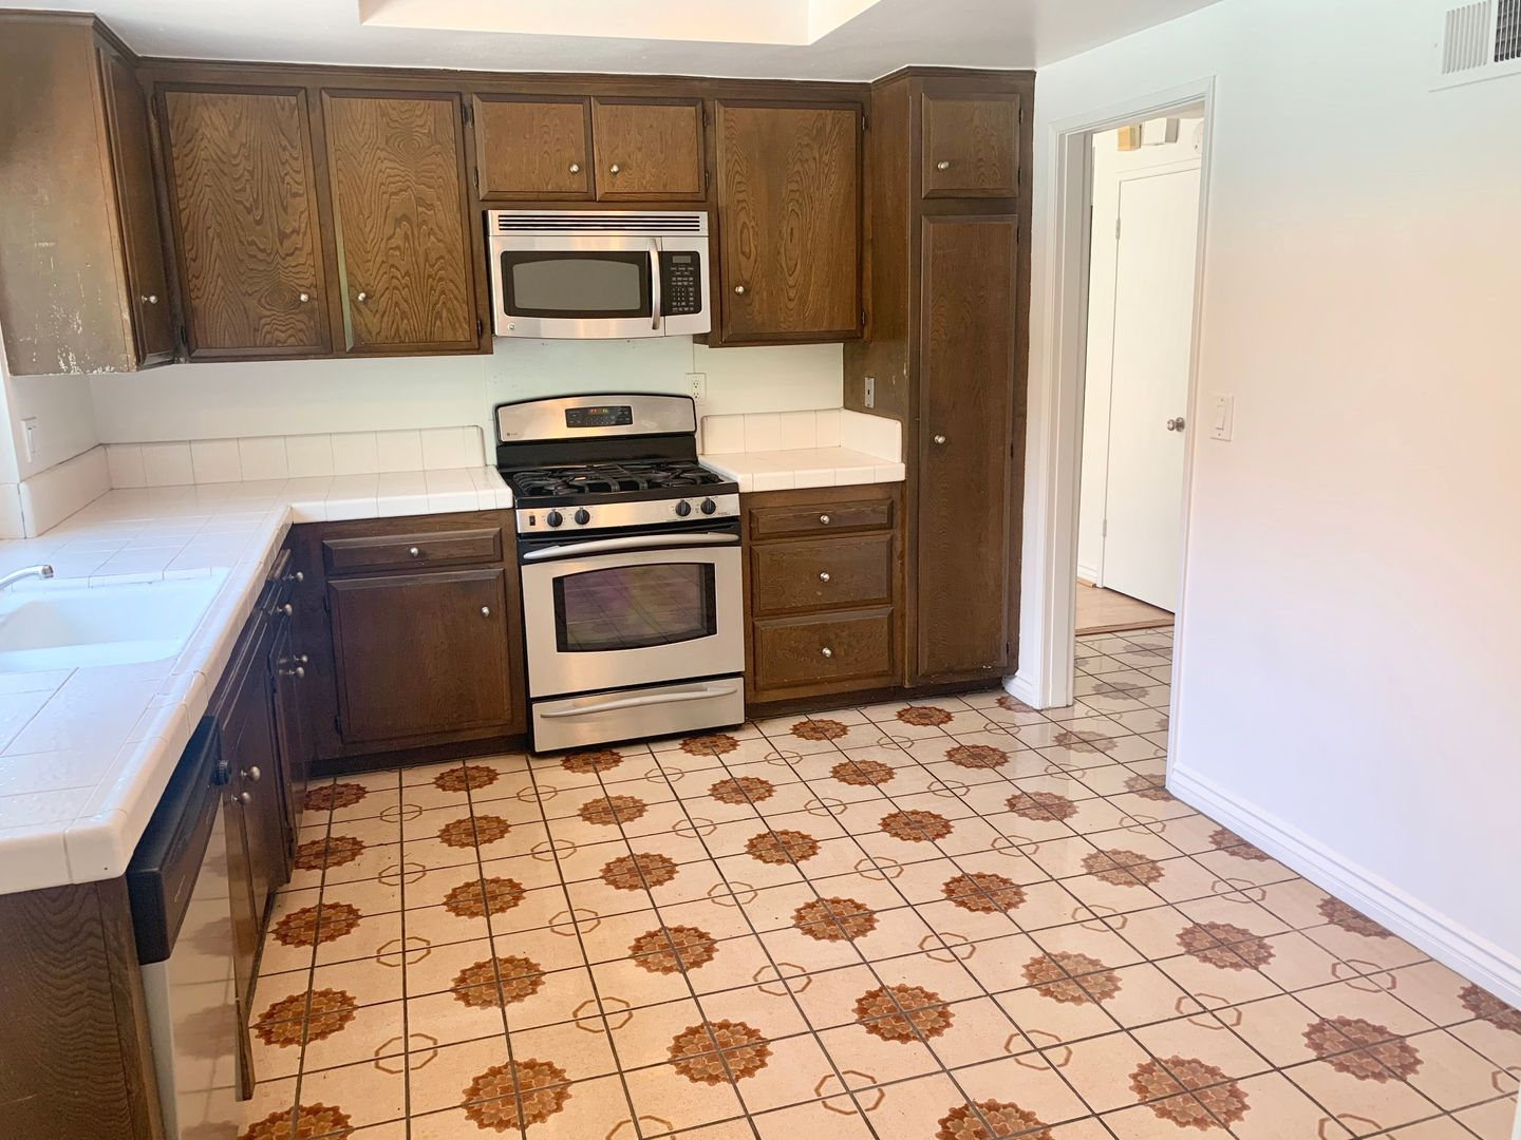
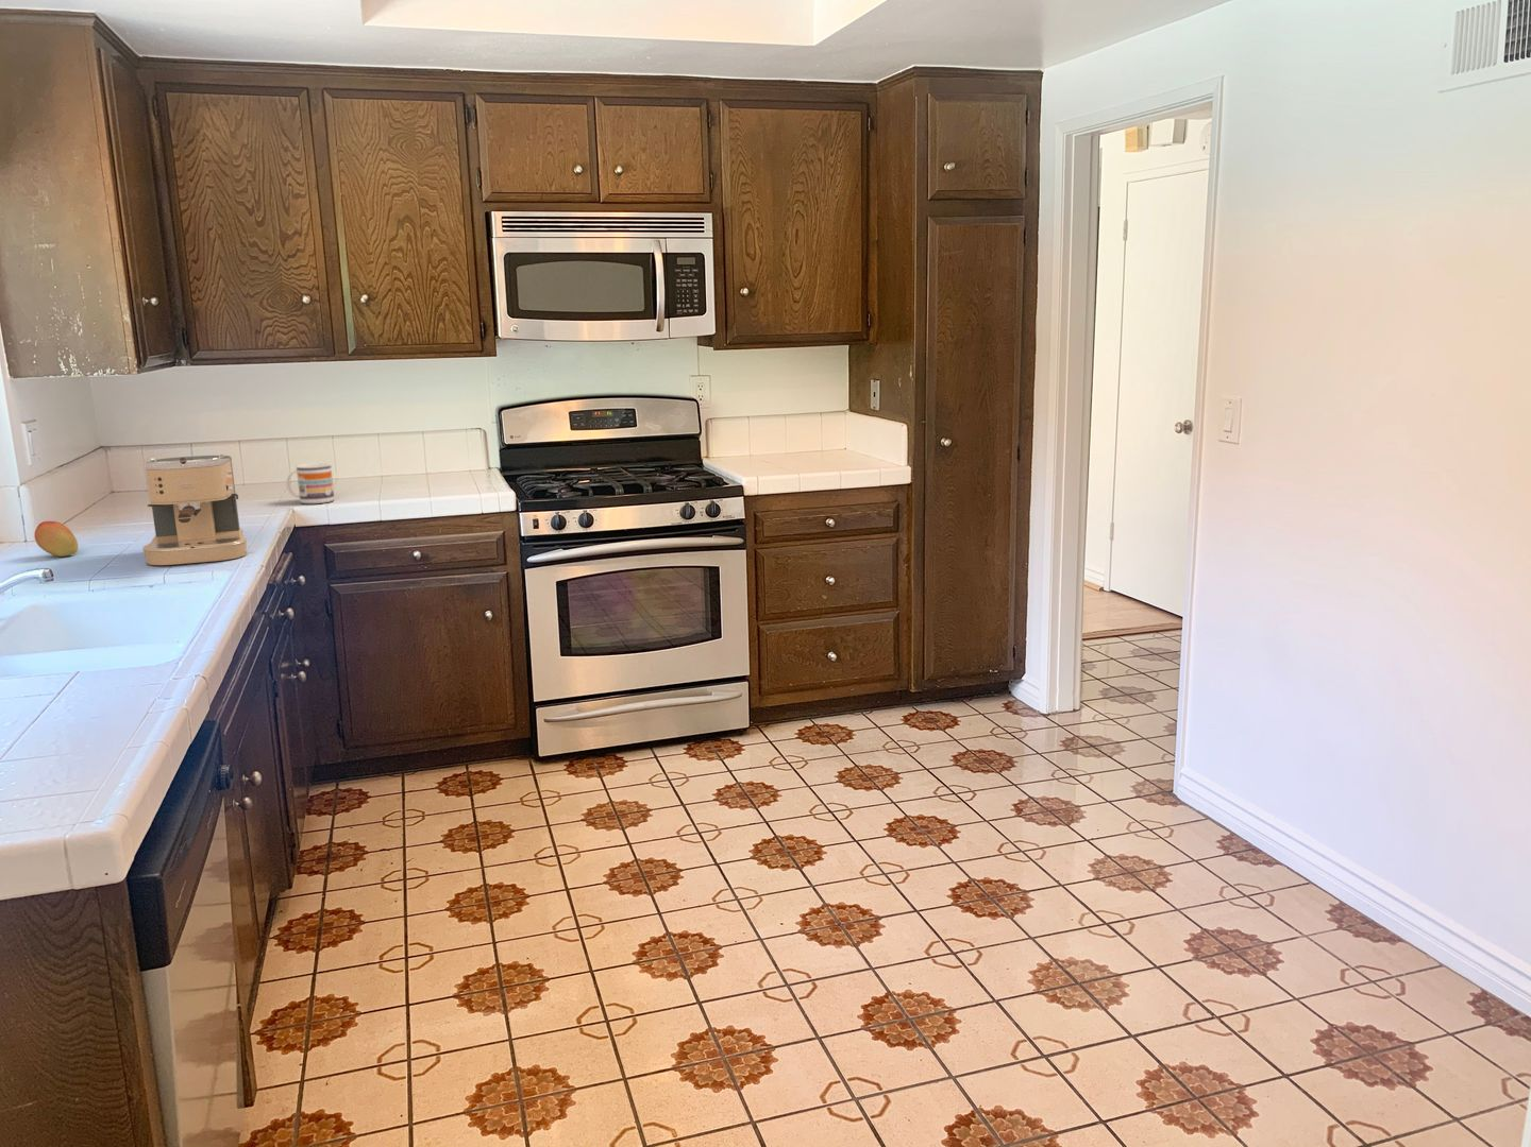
+ mug [285,461,336,505]
+ fruit [34,520,78,558]
+ coffee maker [141,453,247,566]
